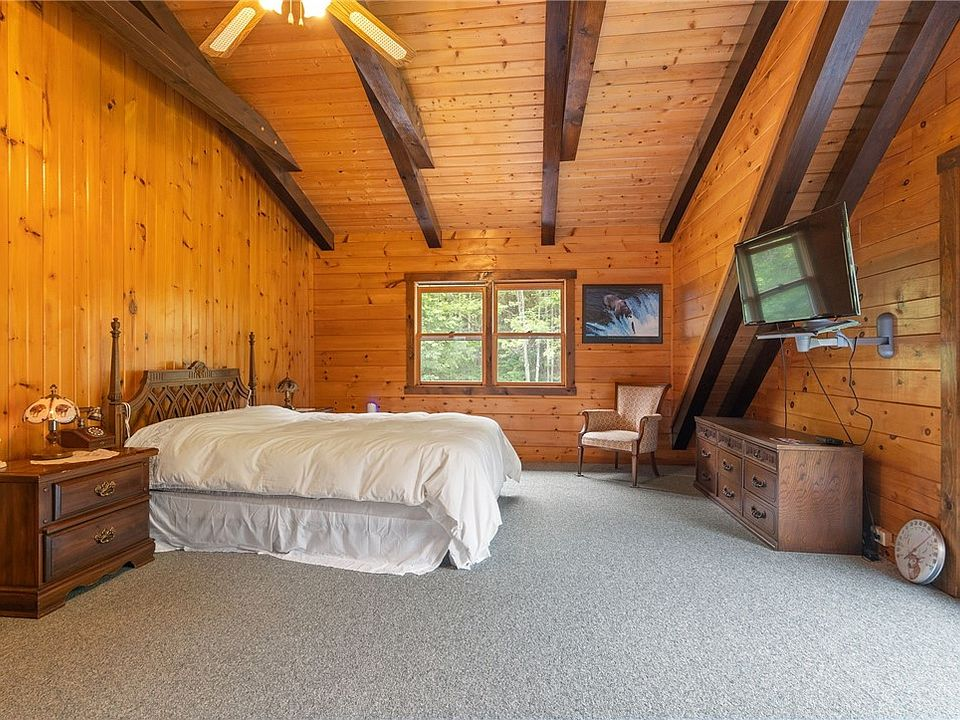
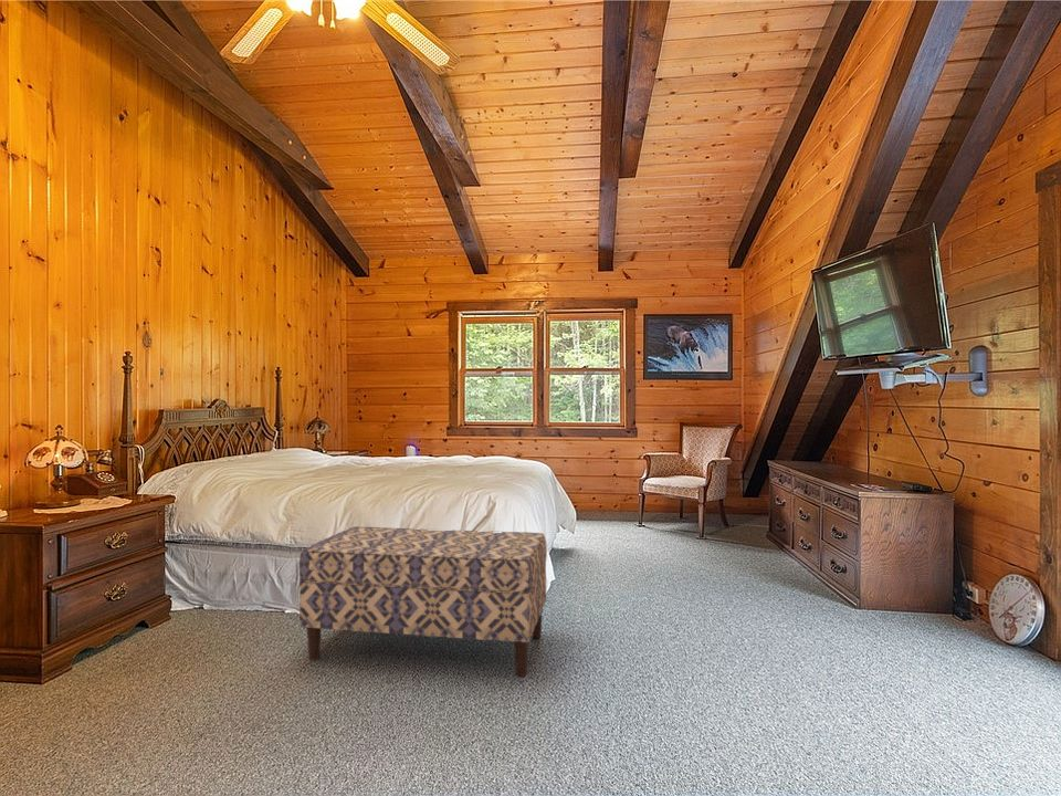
+ bench [298,525,548,678]
